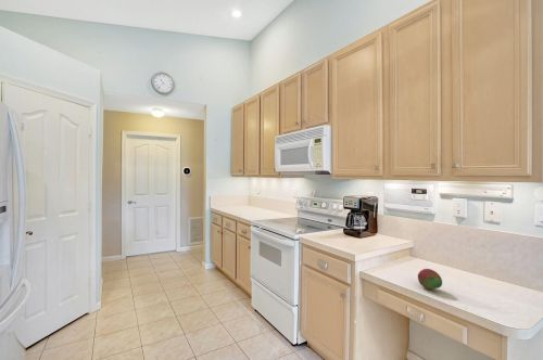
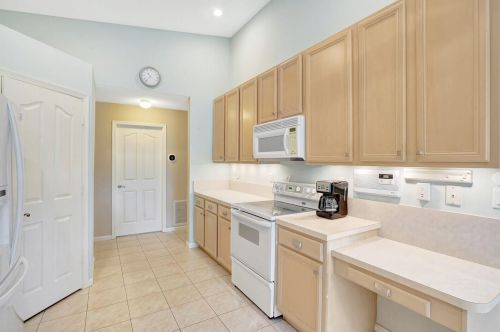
- fruit [417,268,443,291]
